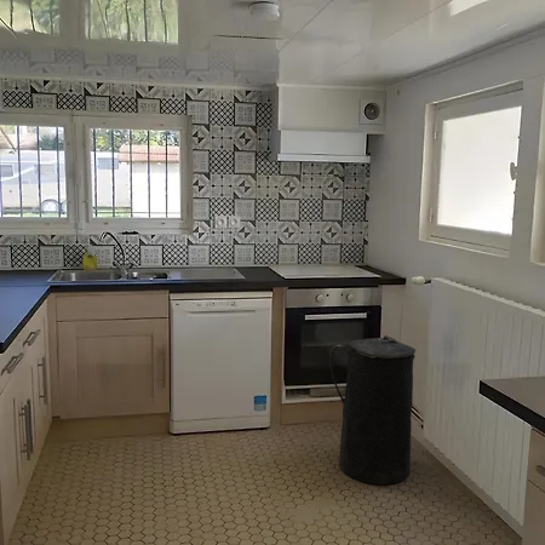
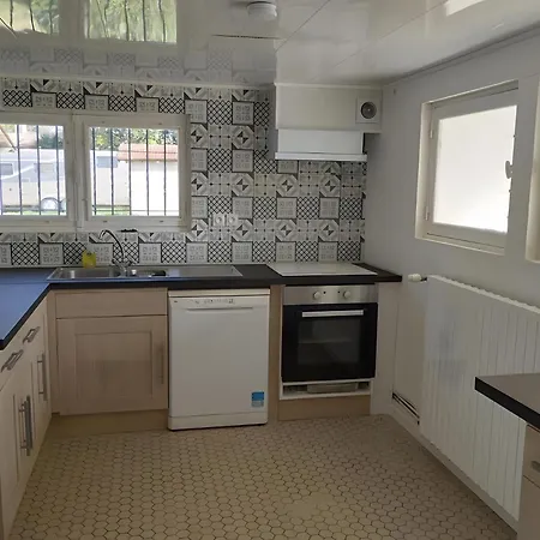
- trash can [328,334,417,487]
